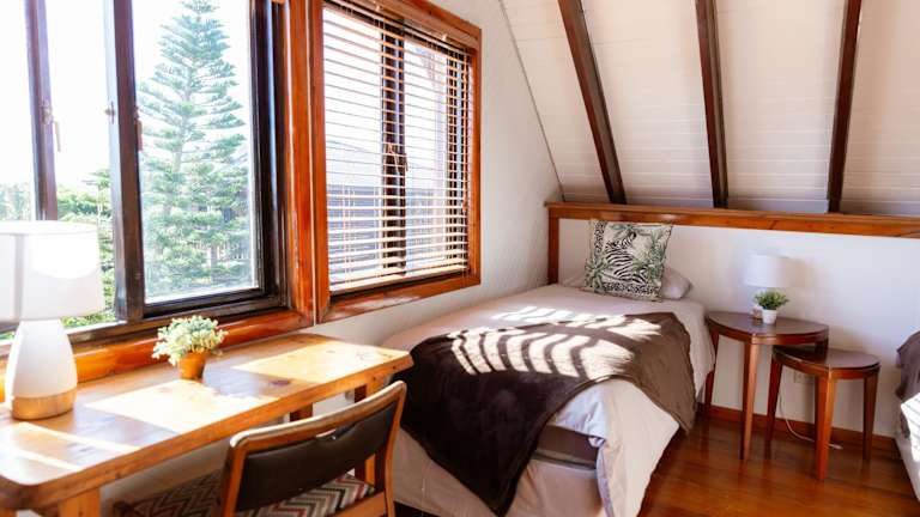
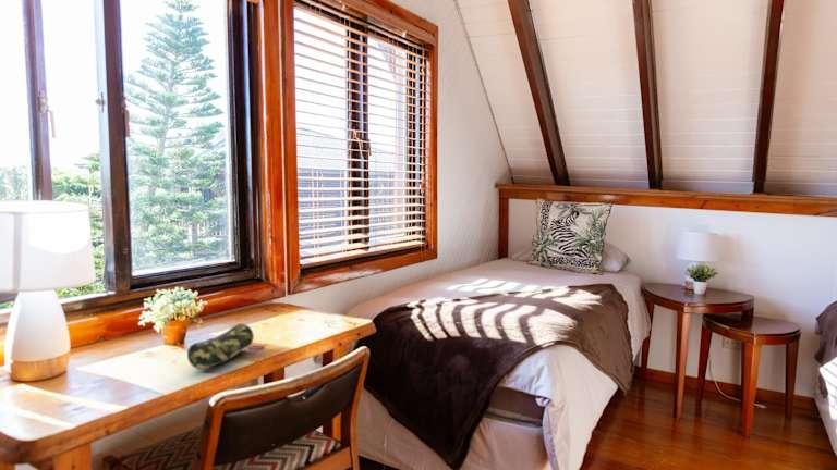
+ pencil case [186,323,255,371]
